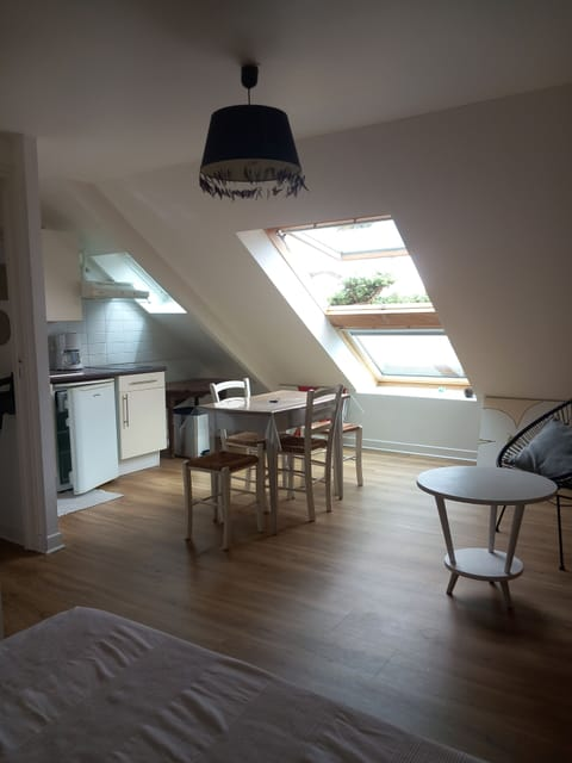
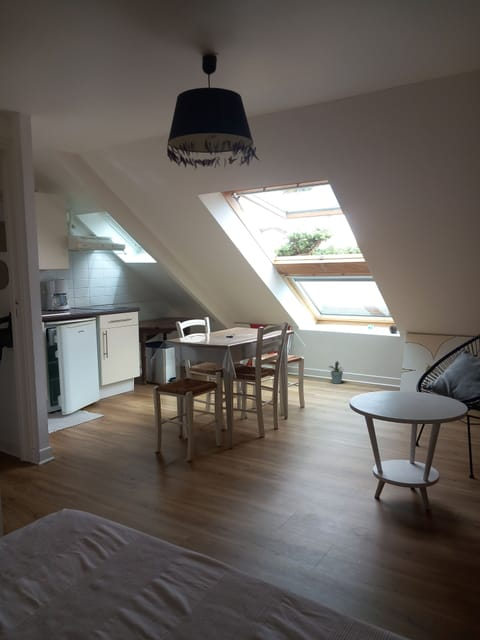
+ potted plant [327,360,345,385]
